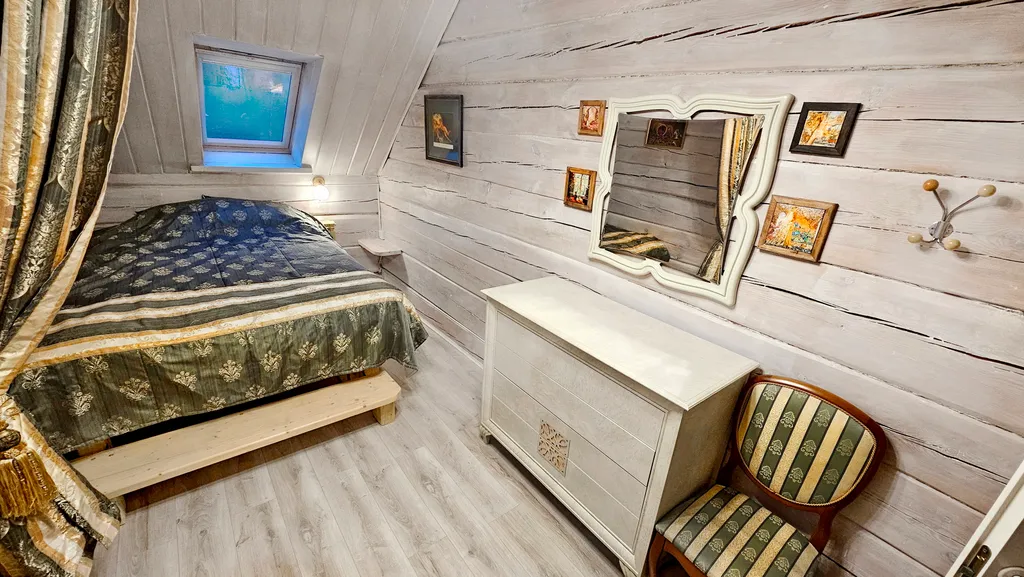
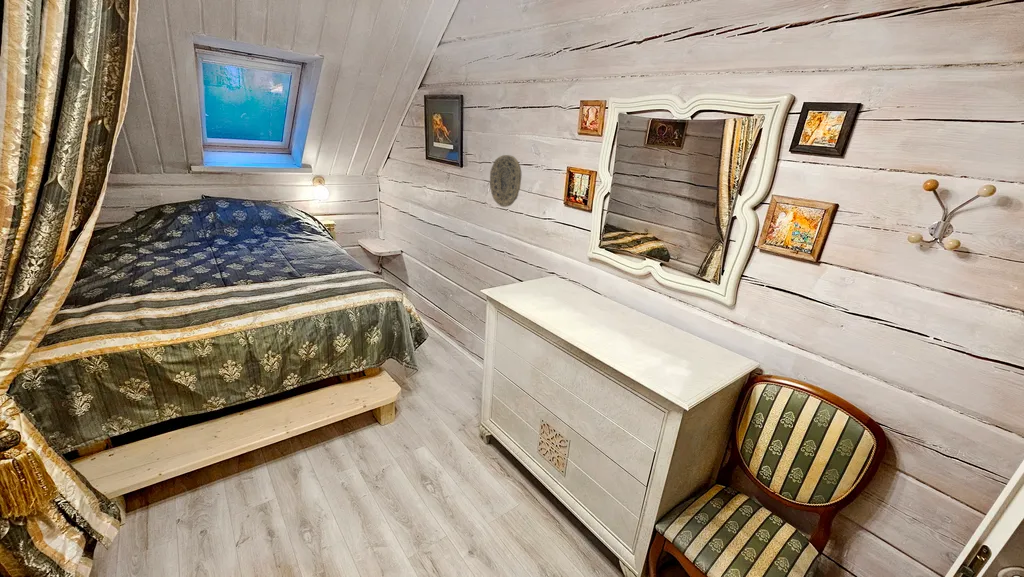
+ decorative plate [489,154,522,208]
